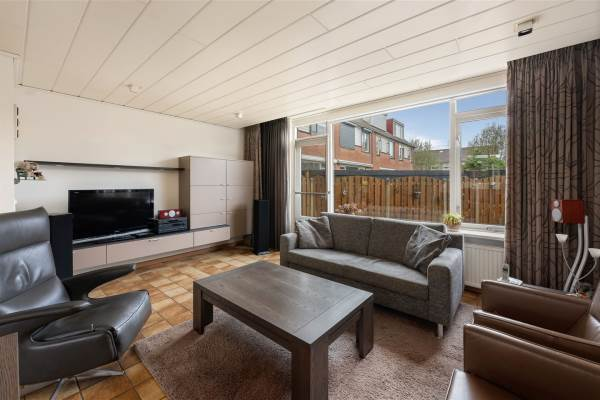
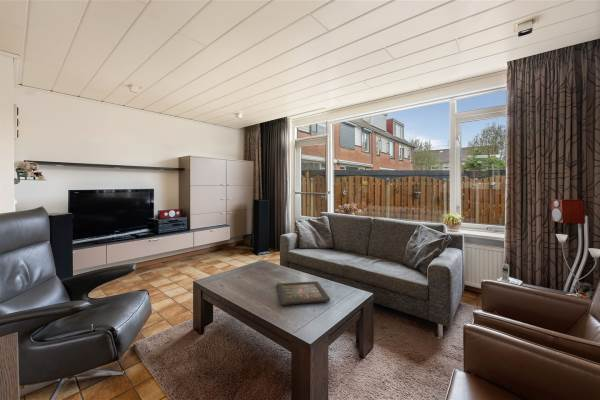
+ icon panel [276,280,331,306]
